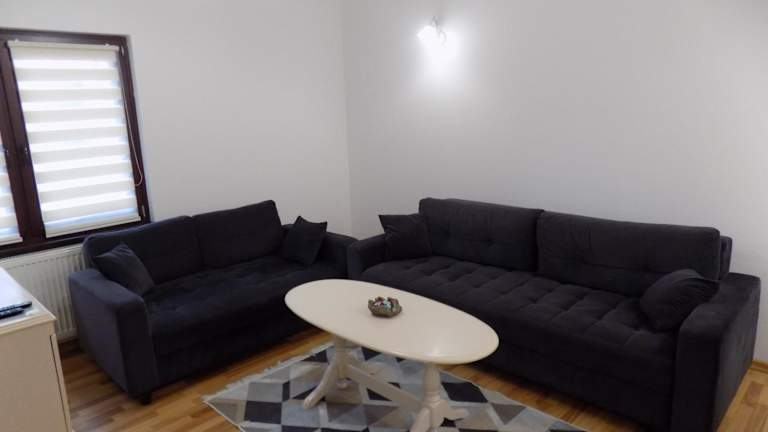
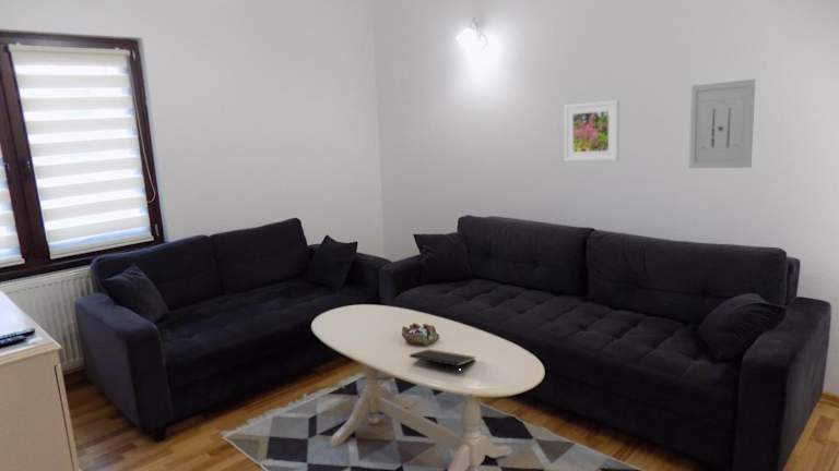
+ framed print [563,99,621,162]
+ wall art [688,78,756,169]
+ notepad [409,348,476,375]
